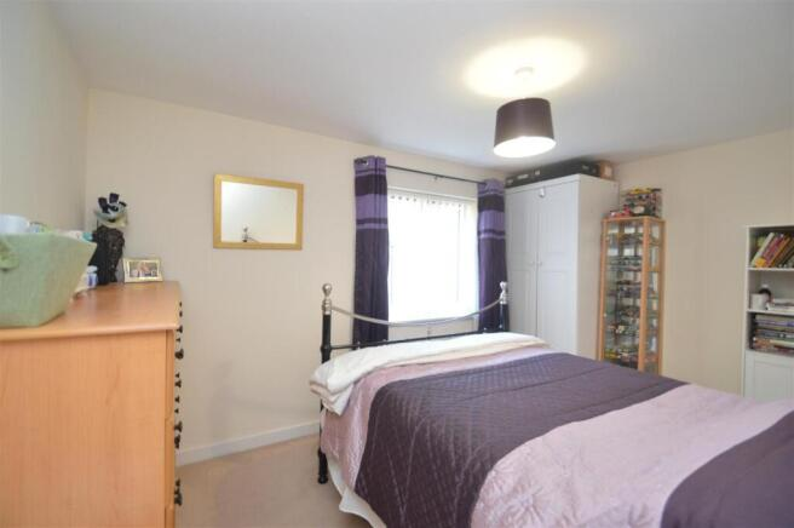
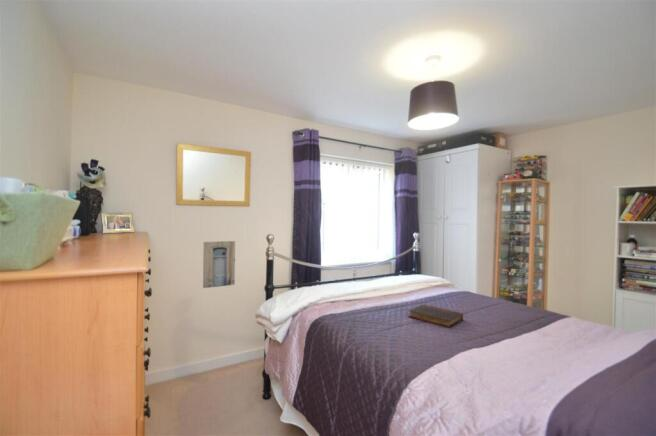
+ book [408,303,464,328]
+ wall art [202,240,236,289]
